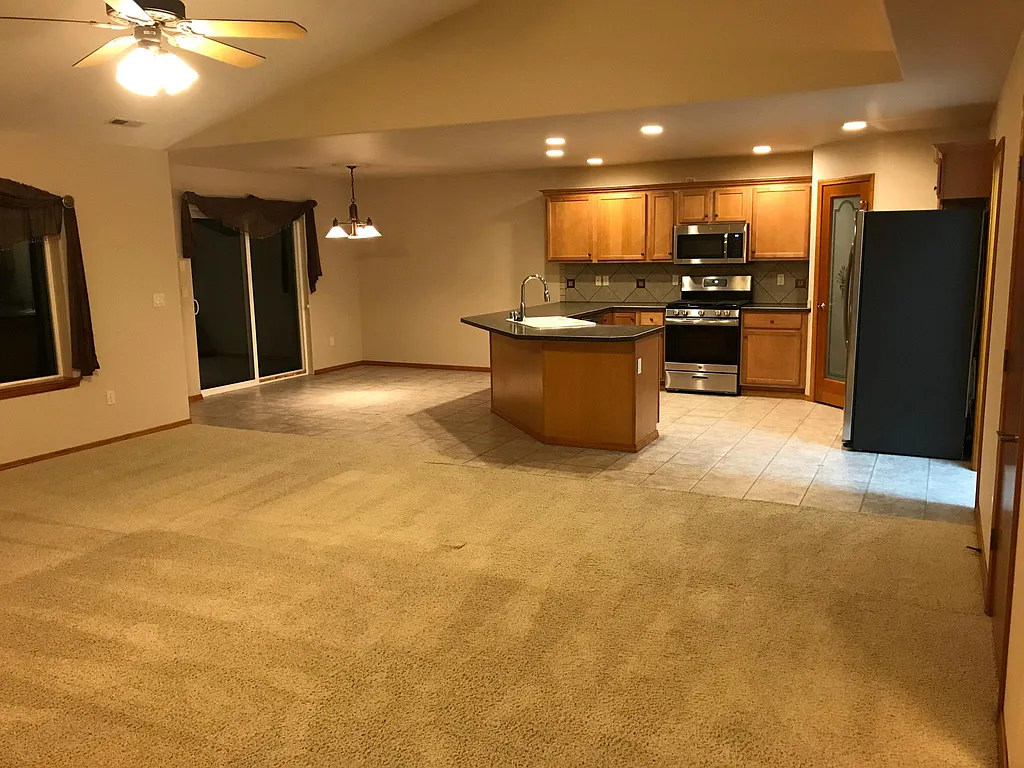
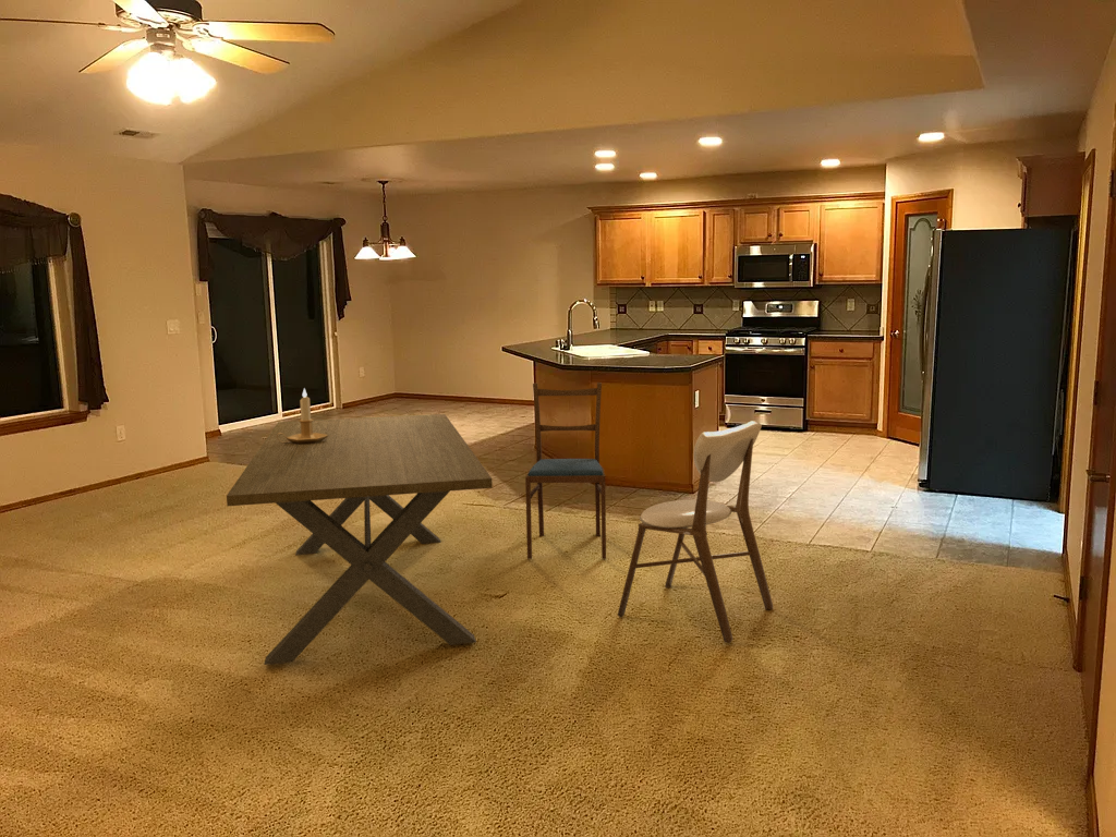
+ dining chair [524,381,607,560]
+ dining table [226,413,494,666]
+ dining chair [617,420,775,644]
+ candlestick [277,387,328,444]
